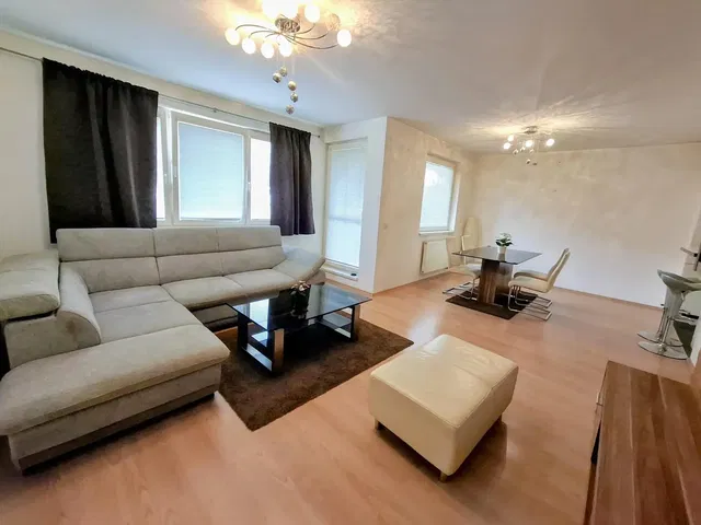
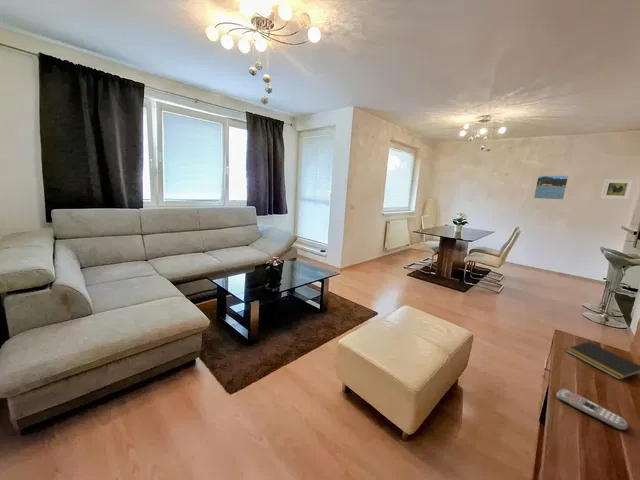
+ remote control [556,388,629,431]
+ notepad [565,341,640,381]
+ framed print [600,178,635,201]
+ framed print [533,174,569,201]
